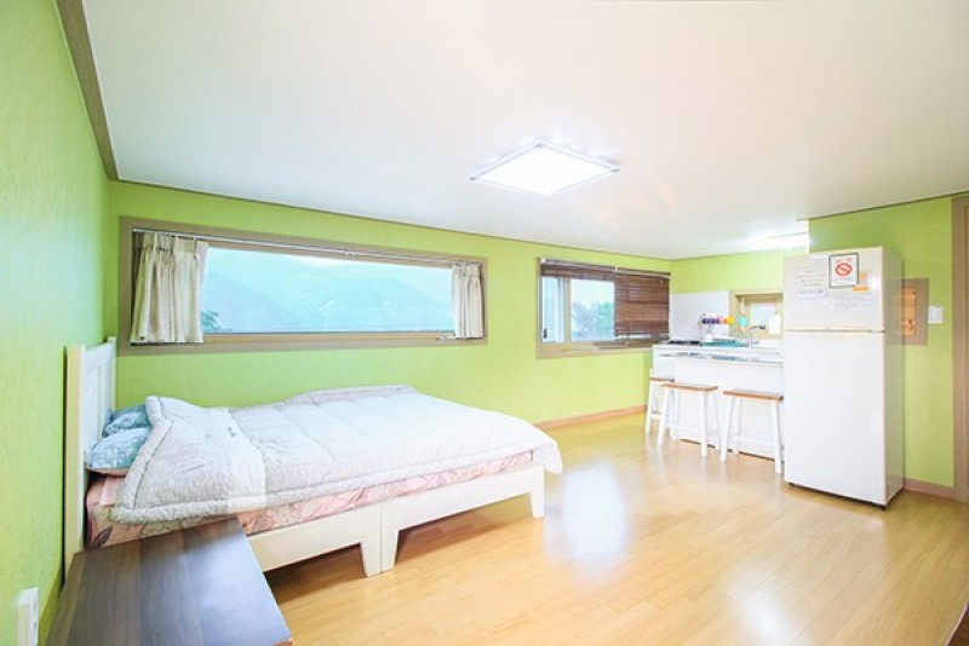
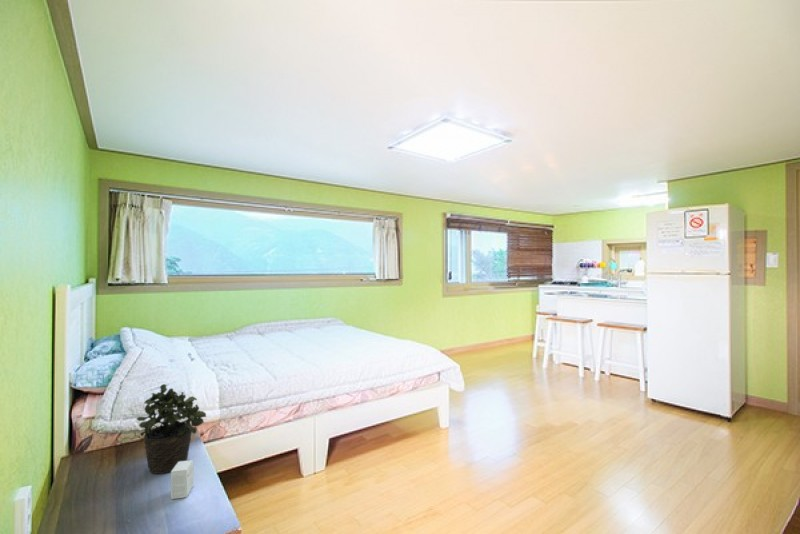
+ potted plant [136,383,207,475]
+ small box [170,459,195,500]
